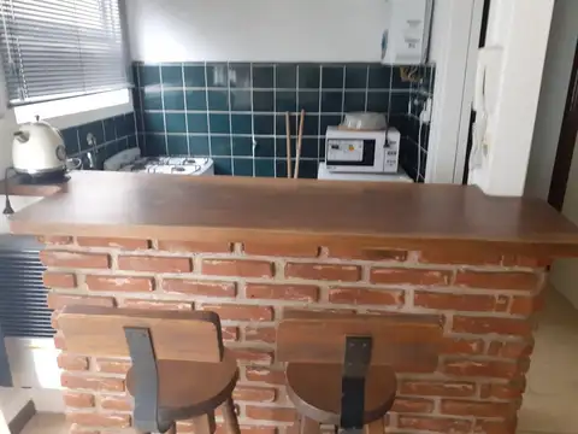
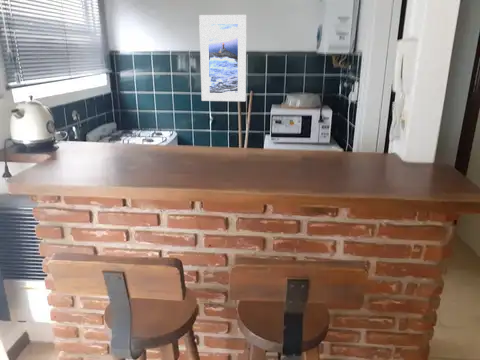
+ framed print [198,14,247,102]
